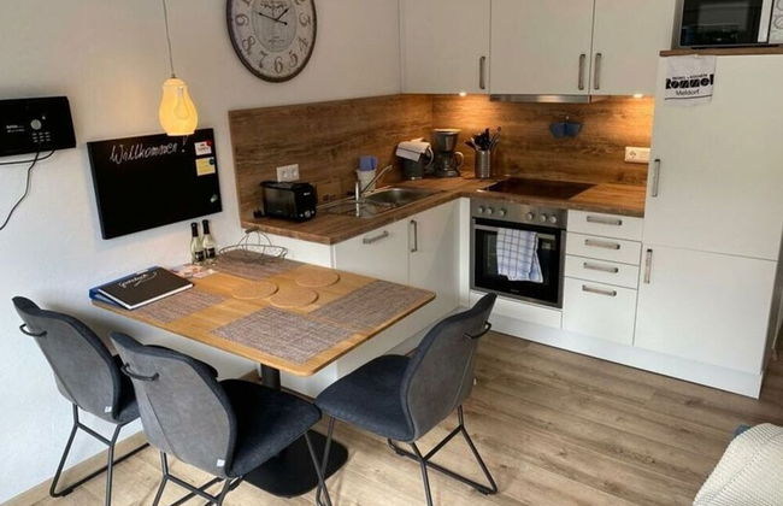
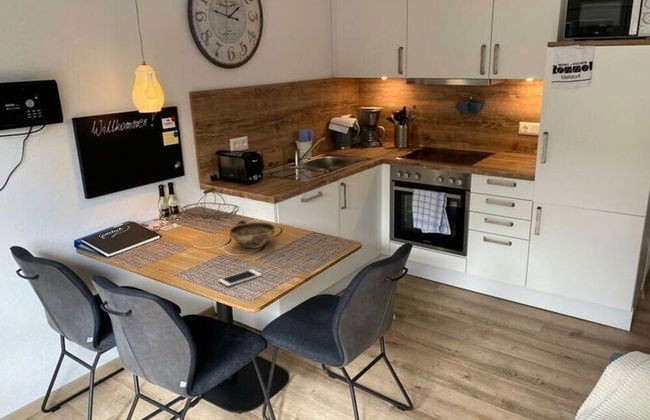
+ cell phone [217,268,263,287]
+ bowl [228,219,276,249]
